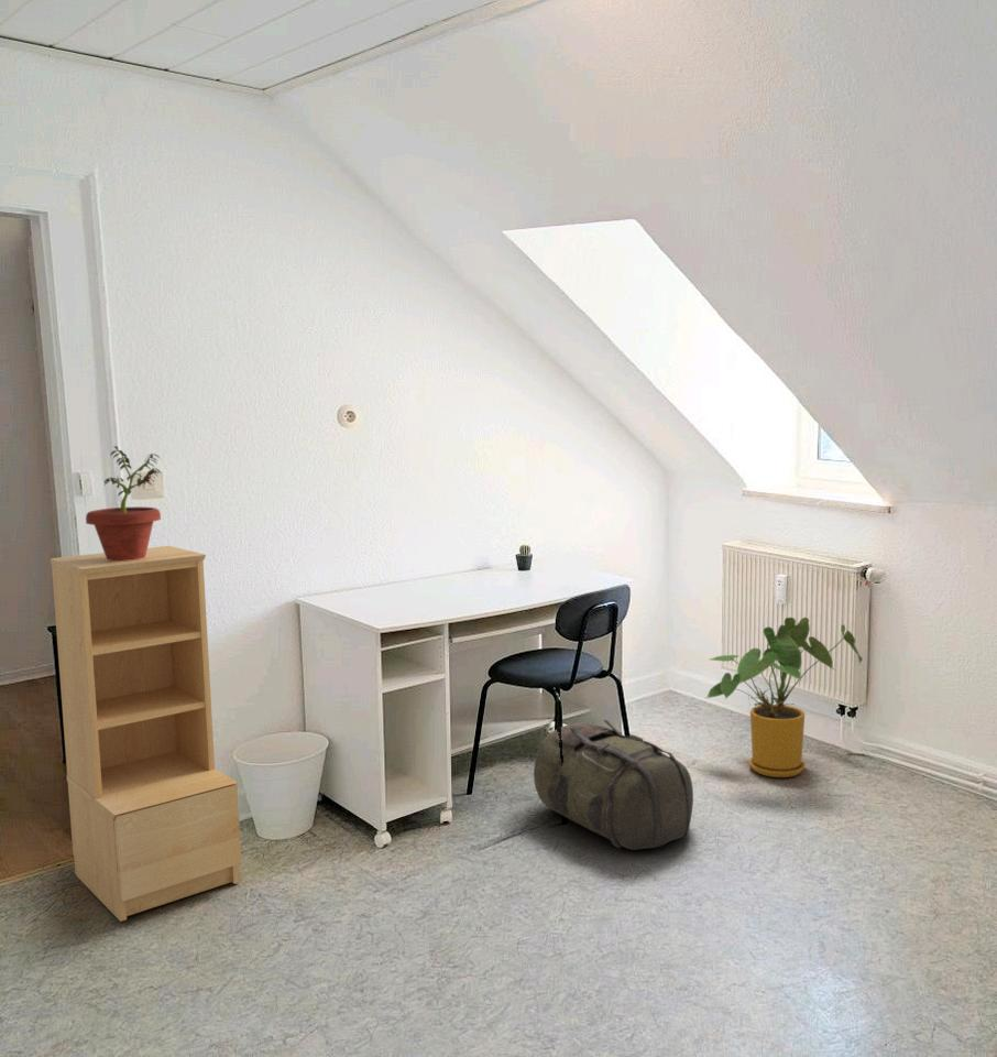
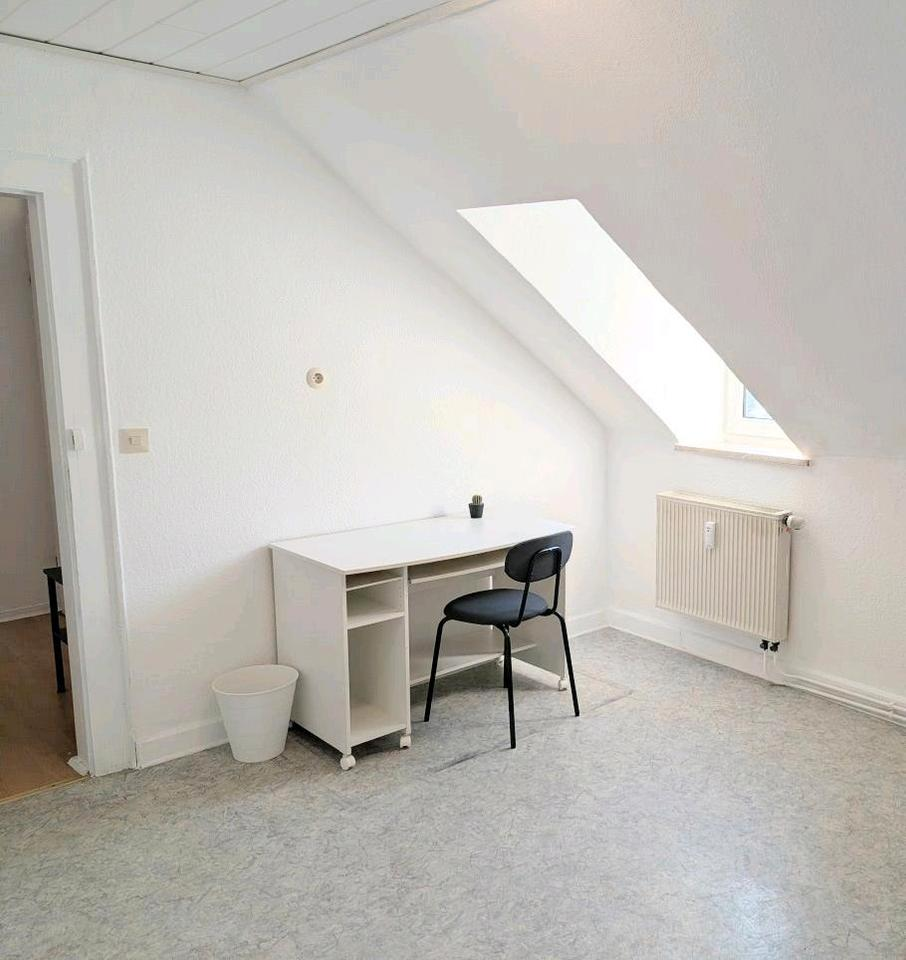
- potted plant [85,445,162,562]
- house plant [705,617,864,778]
- backpack [533,719,694,851]
- bookshelf [50,545,242,923]
